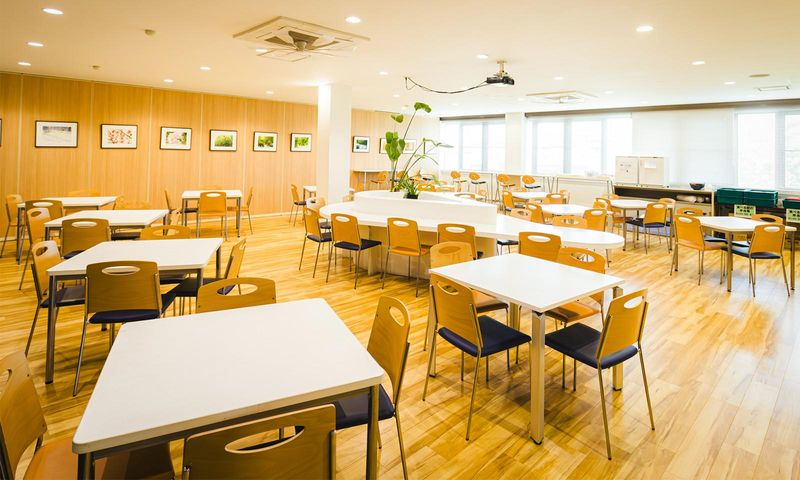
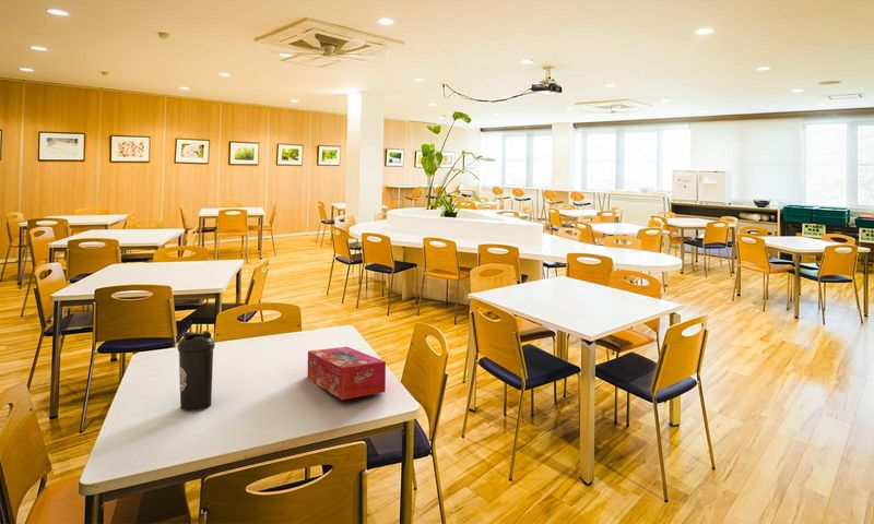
+ water bottle [177,330,215,412]
+ tissue box [307,346,387,401]
